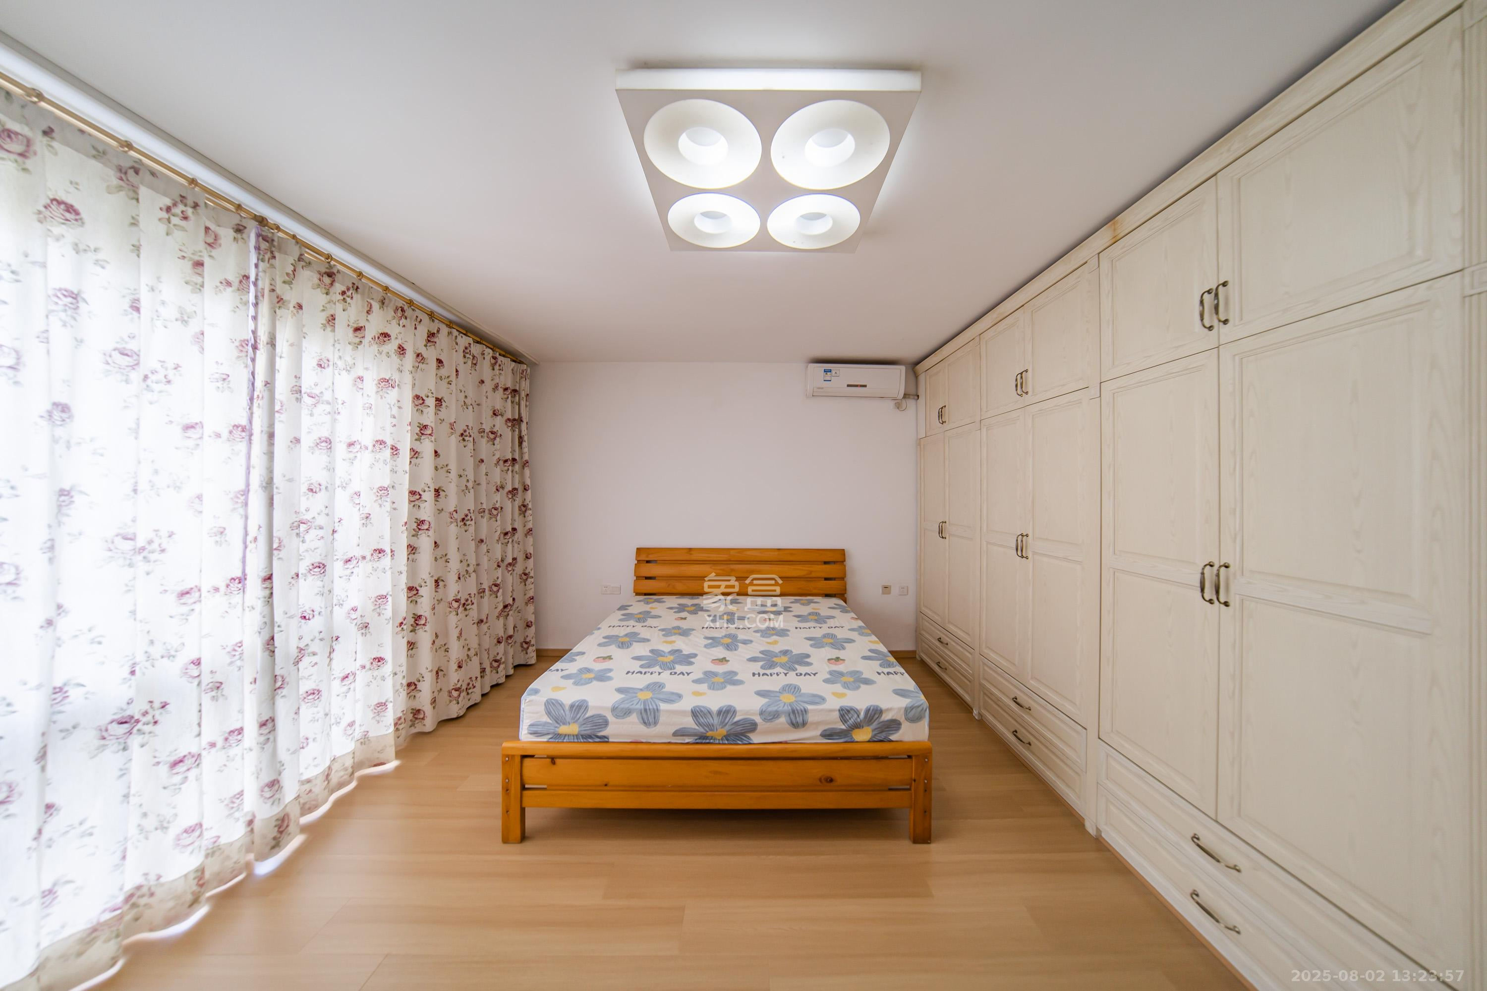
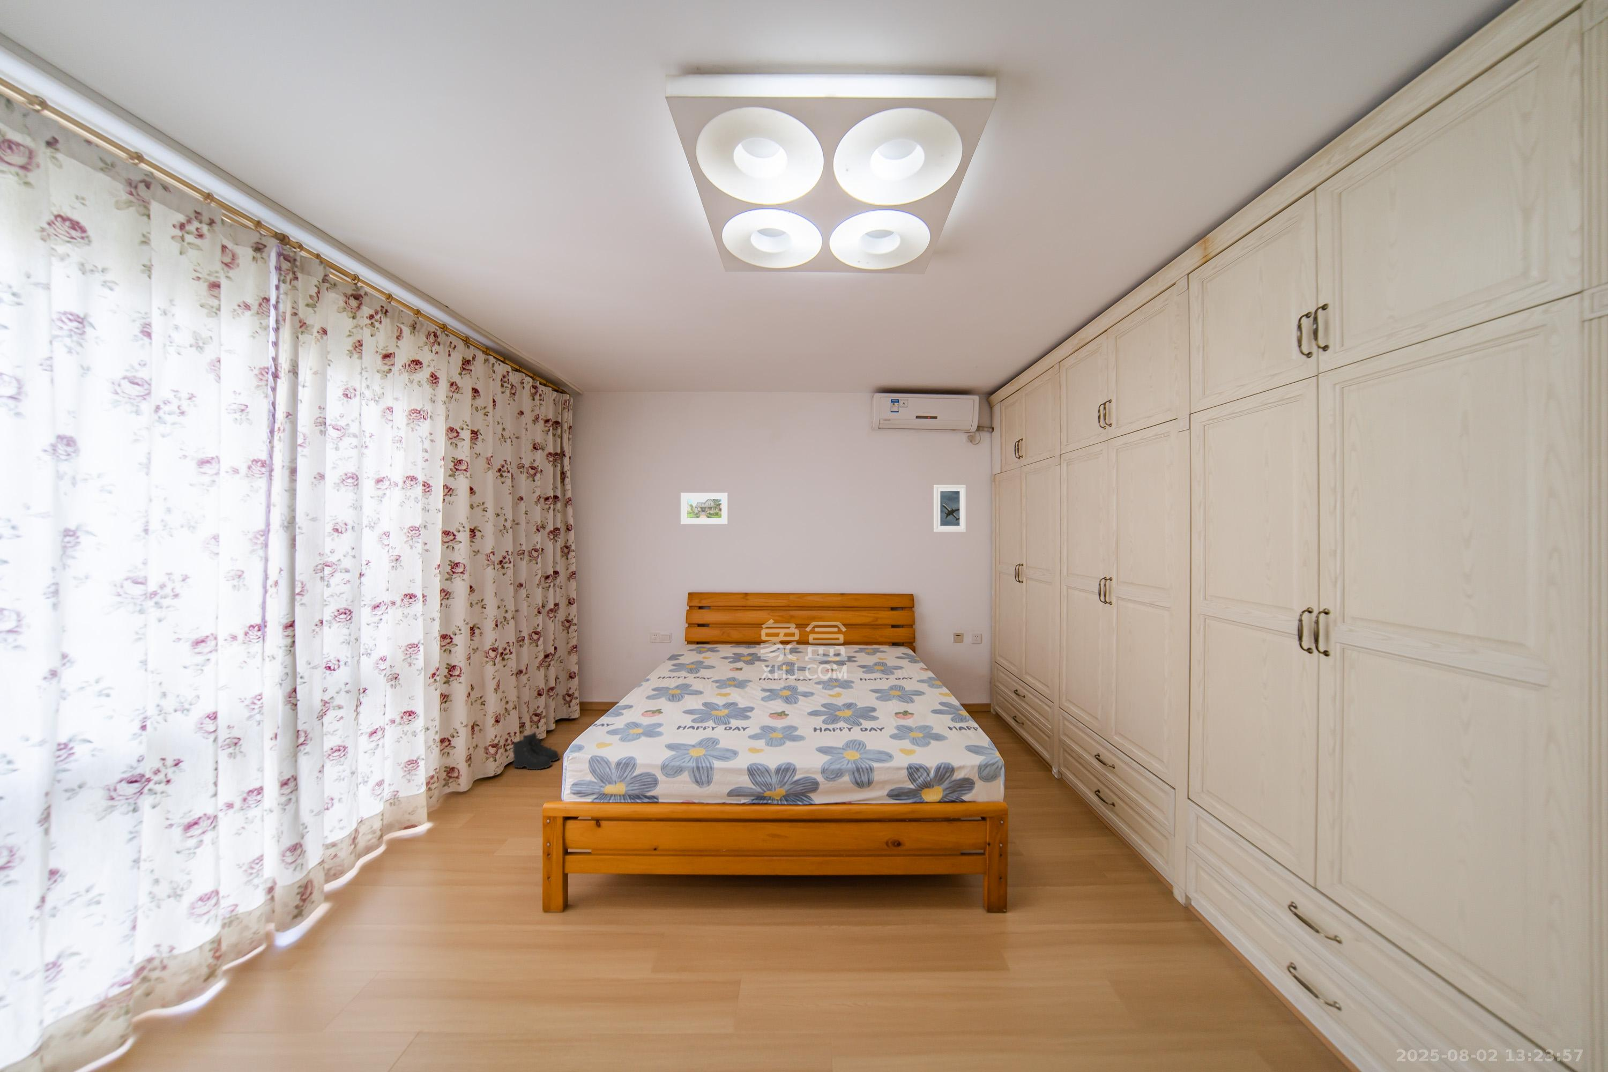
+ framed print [681,492,729,525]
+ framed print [933,485,967,532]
+ boots [511,731,560,770]
